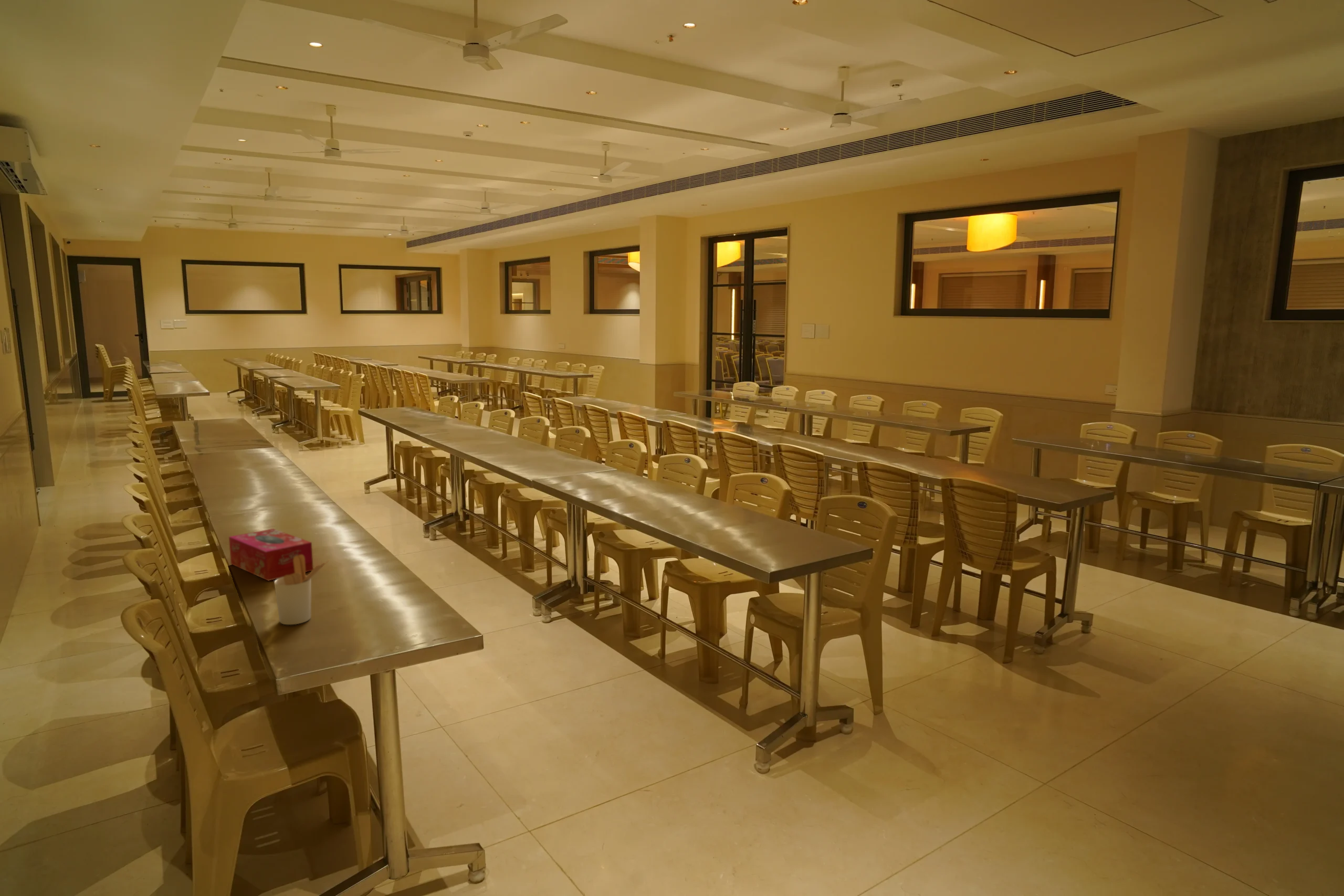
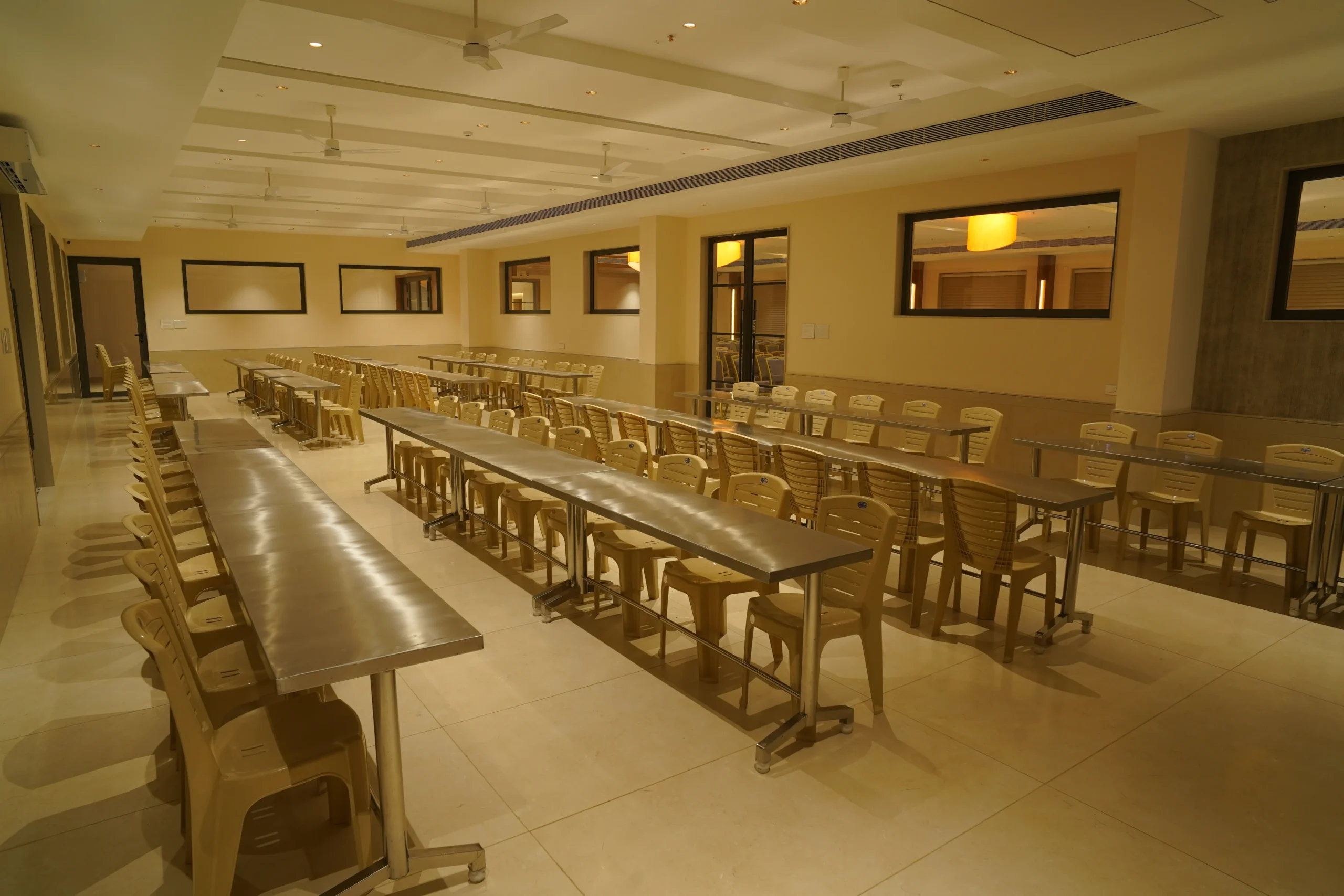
- tissue box [228,528,314,582]
- utensil holder [274,555,330,625]
